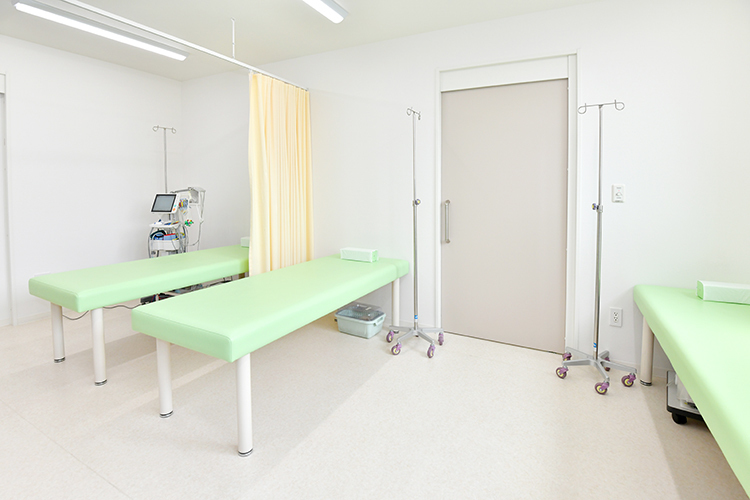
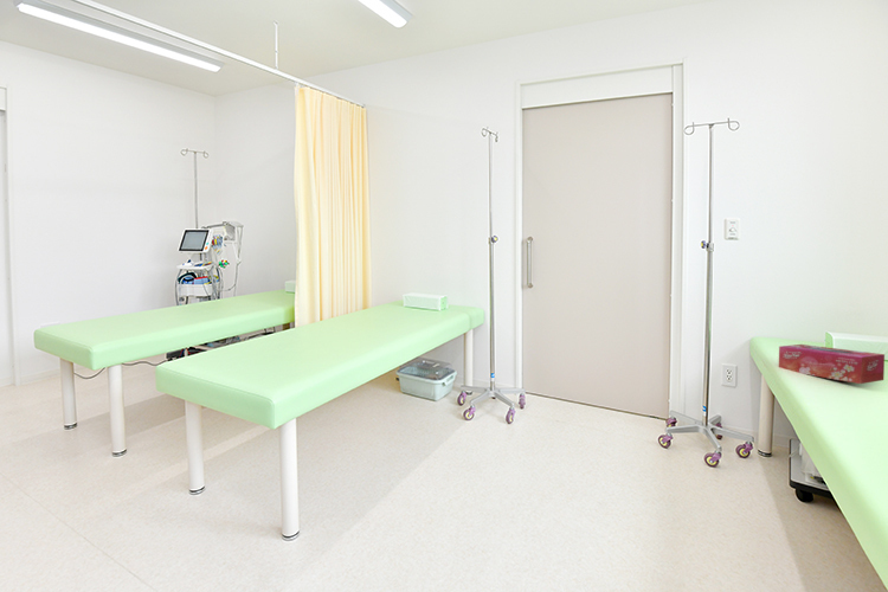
+ tissue box [778,343,886,385]
